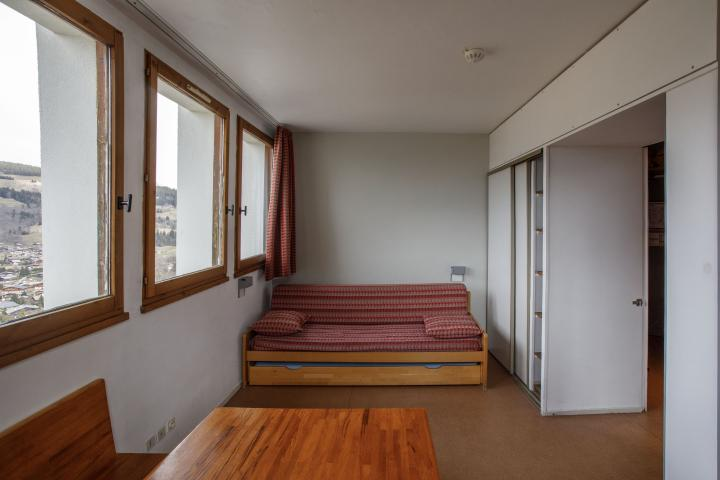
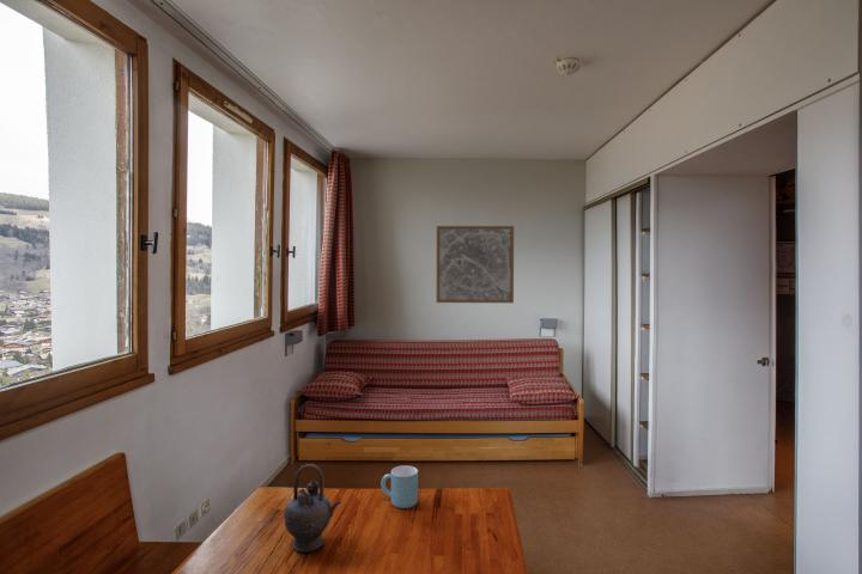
+ mug [380,464,419,509]
+ wall art [436,225,515,304]
+ teapot [283,463,342,554]
